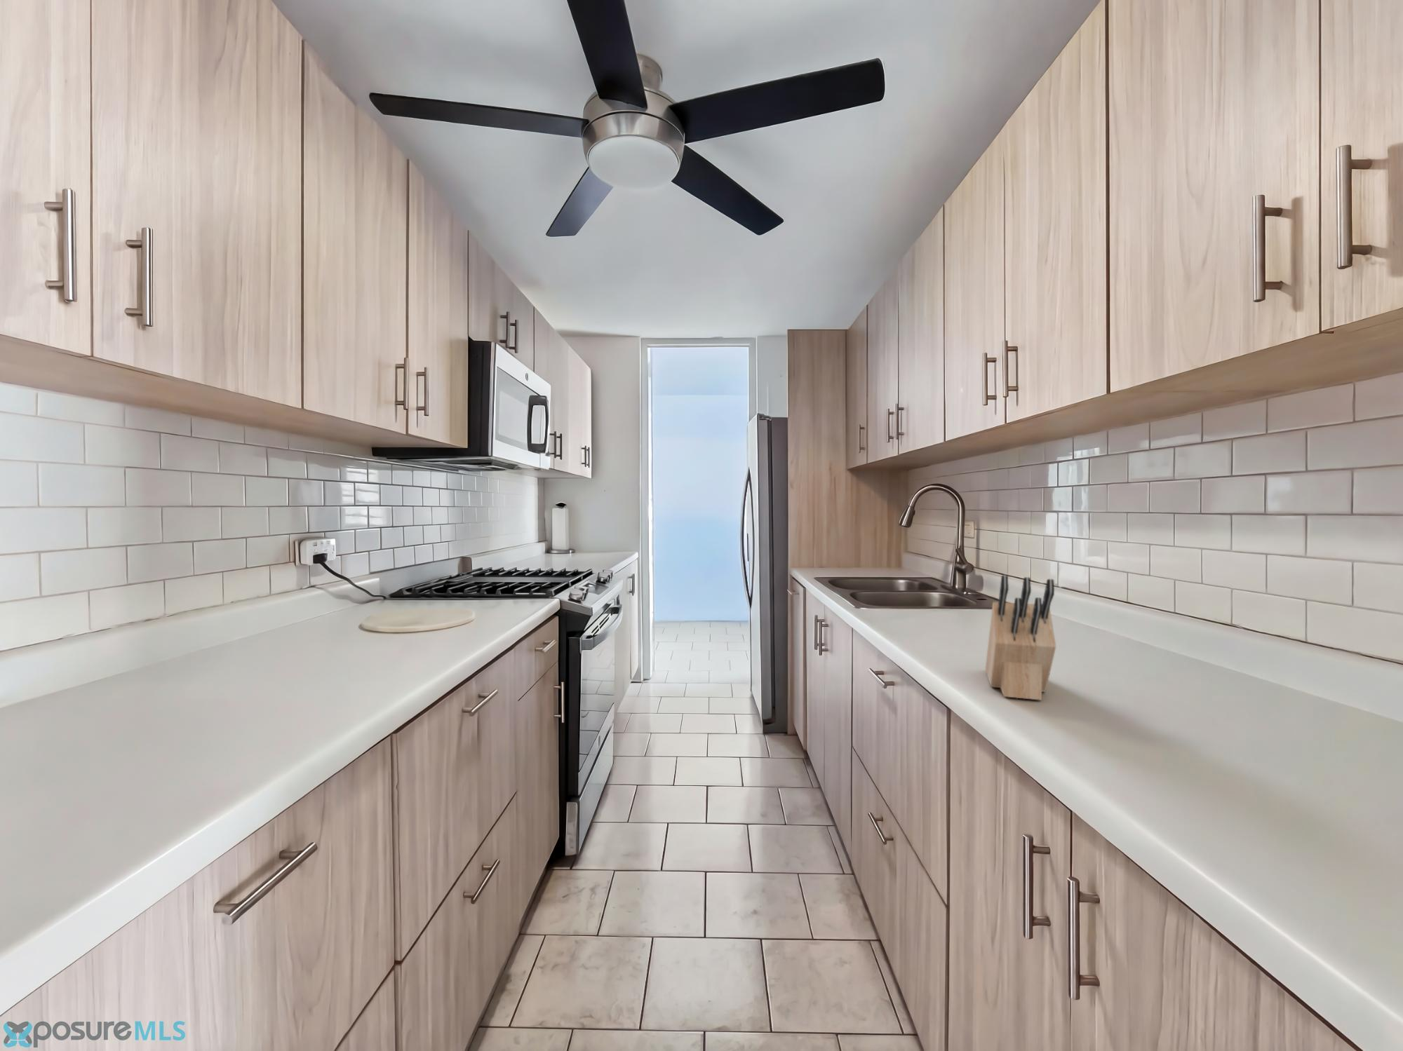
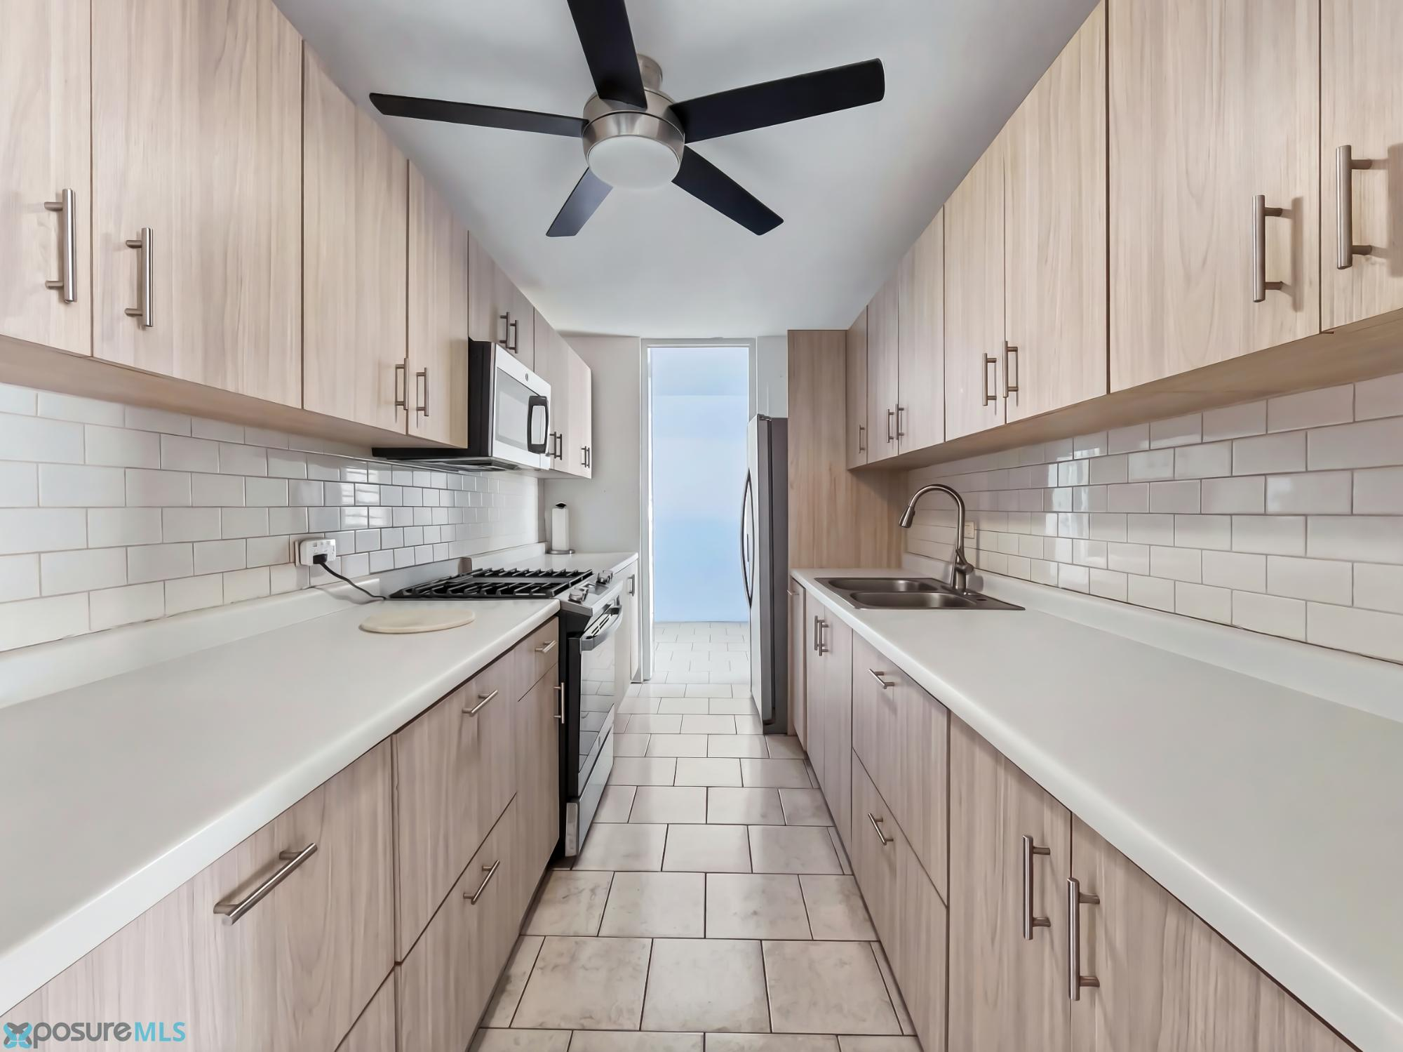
- knife block [985,574,1056,701]
